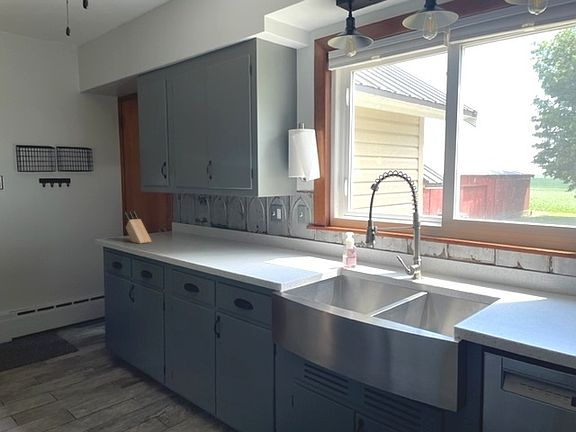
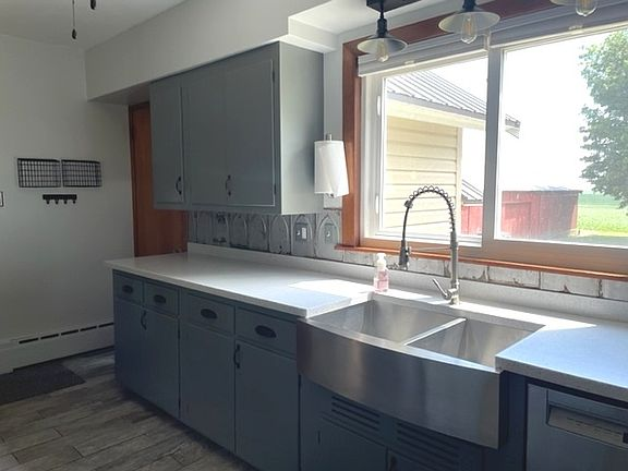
- knife block [124,210,152,244]
